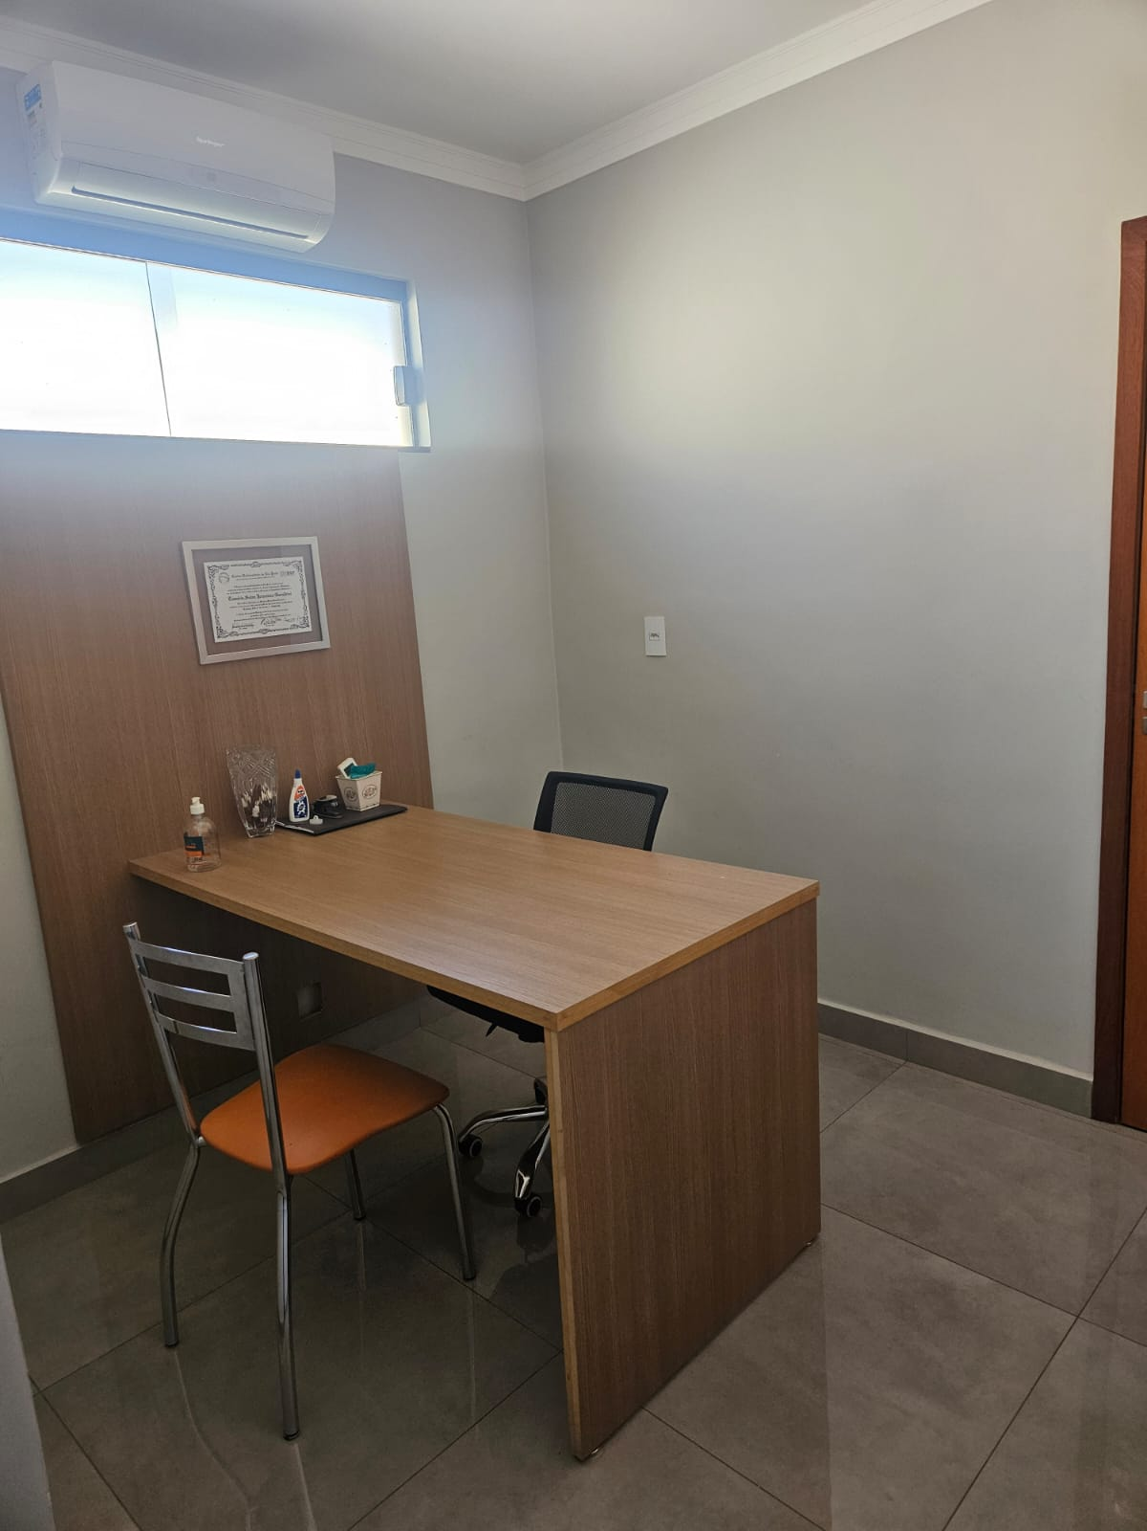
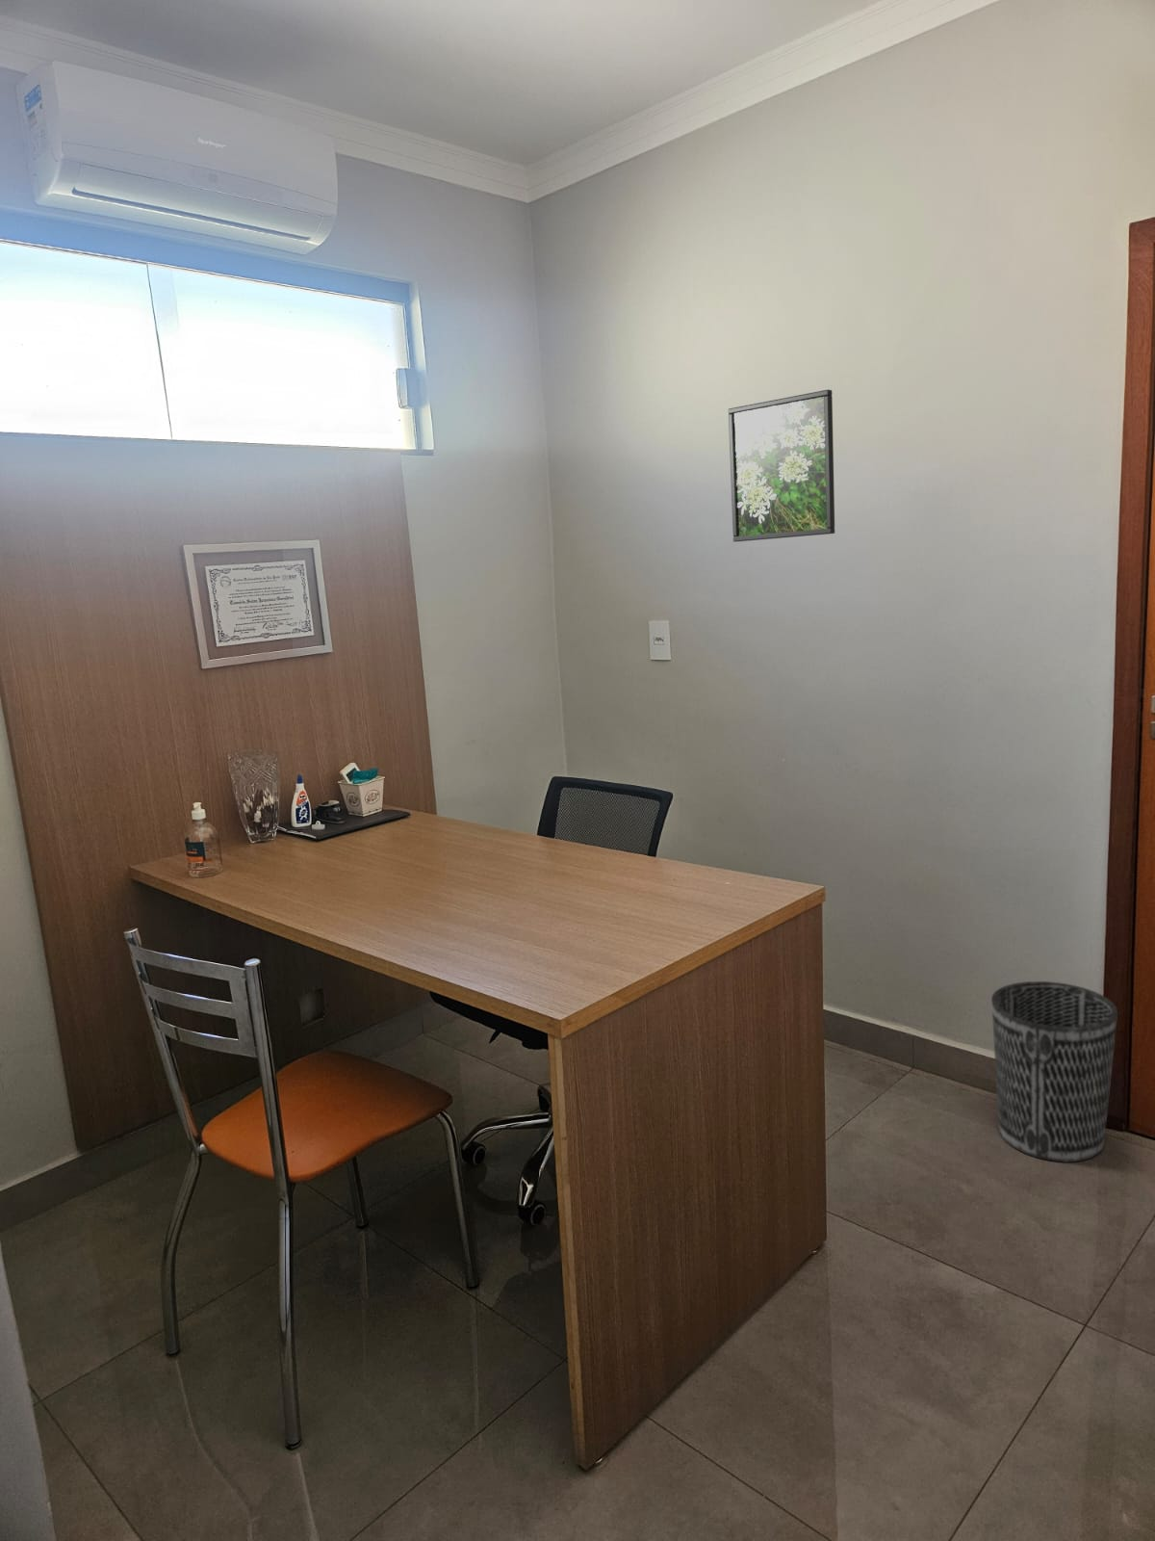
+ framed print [728,389,836,542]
+ wastebasket [990,980,1119,1164]
